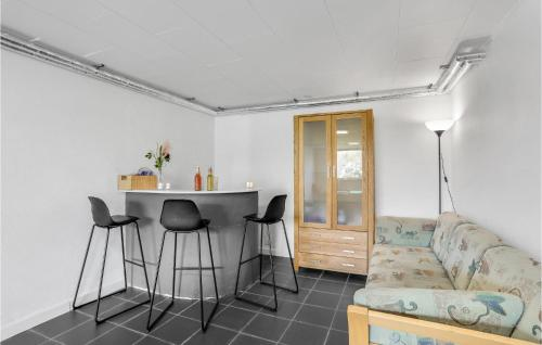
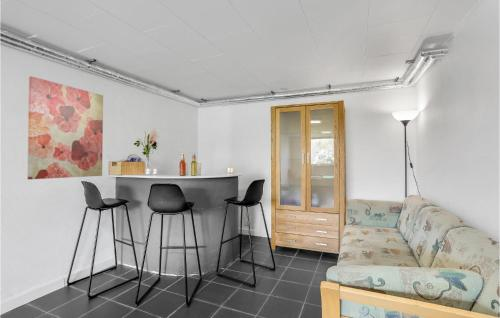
+ wall art [27,75,104,180]
